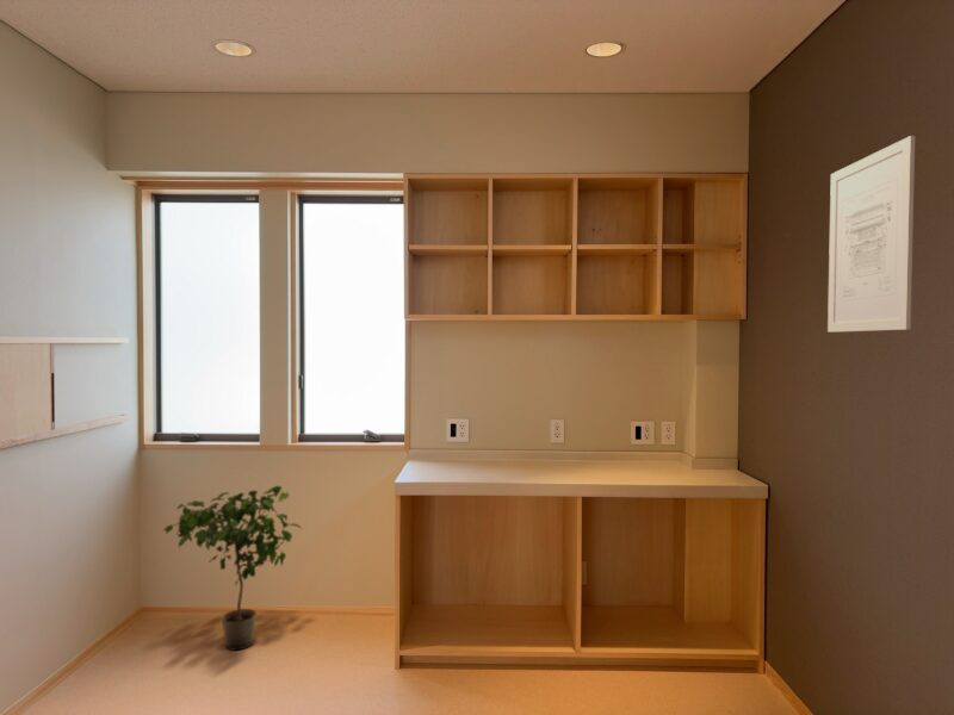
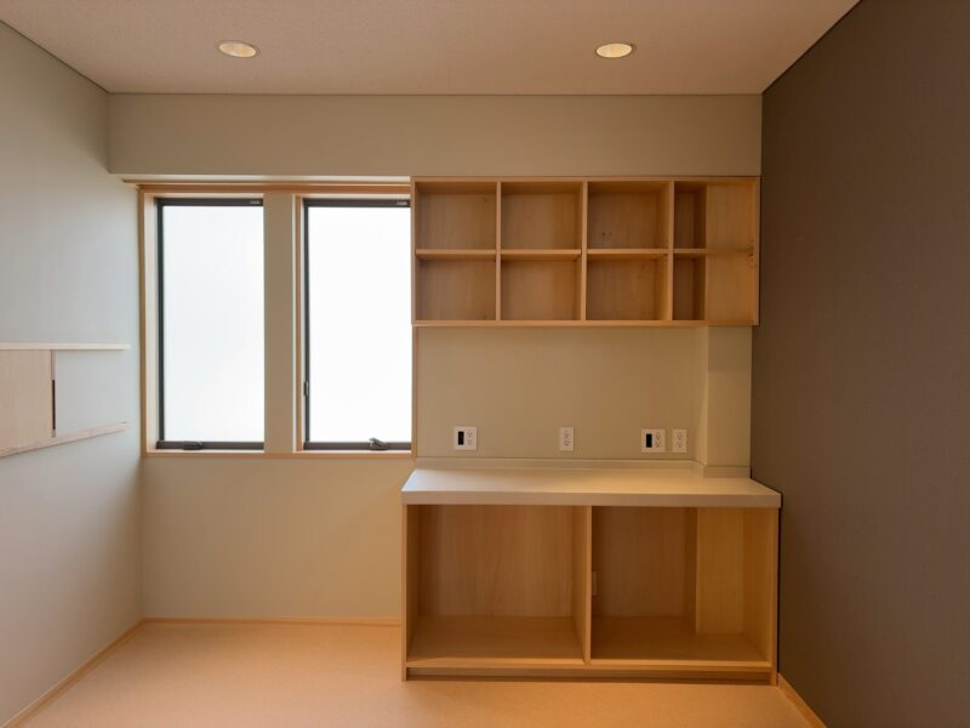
- wall art [826,135,916,334]
- potted plant [162,485,303,652]
